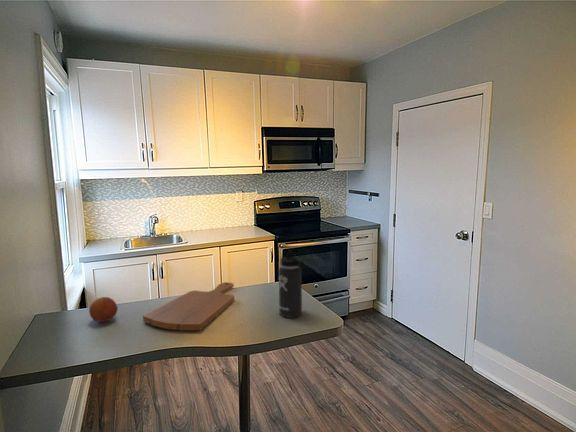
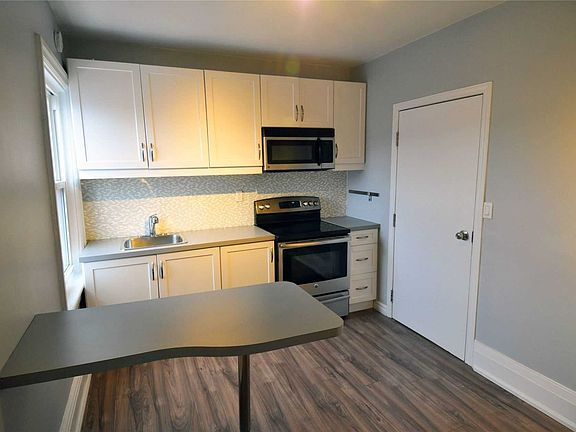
- cutting board [142,281,235,331]
- thermos bottle [278,247,305,319]
- fruit [88,296,119,323]
